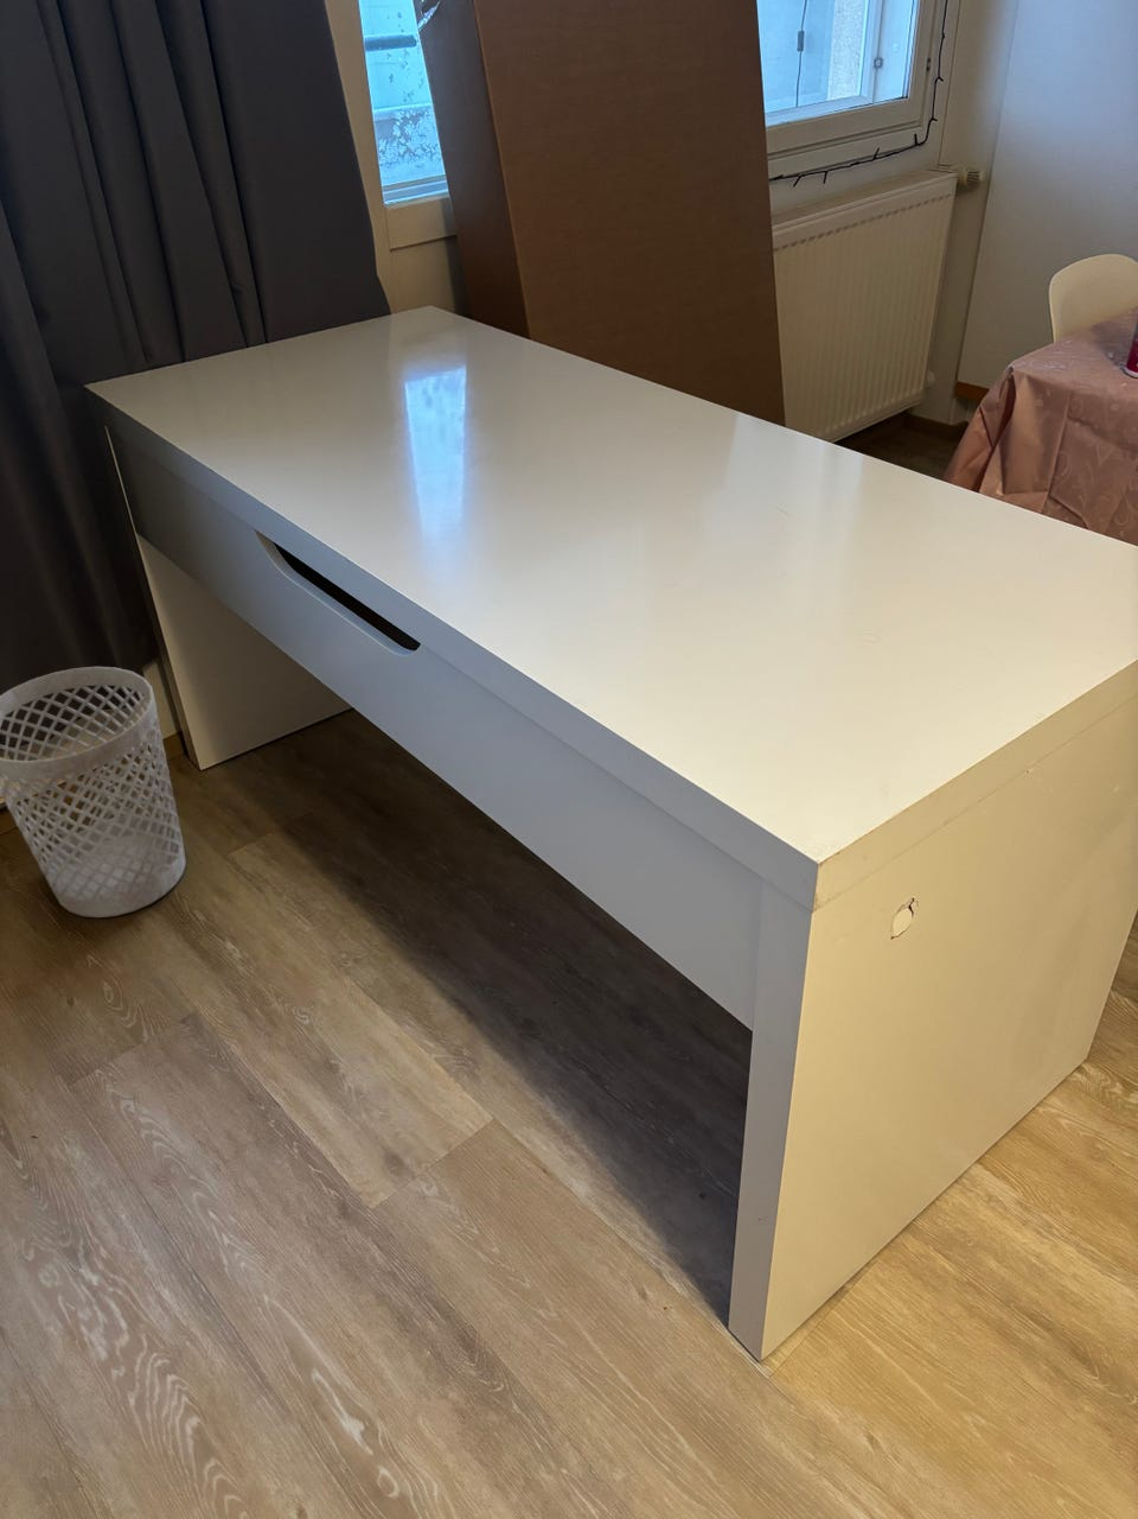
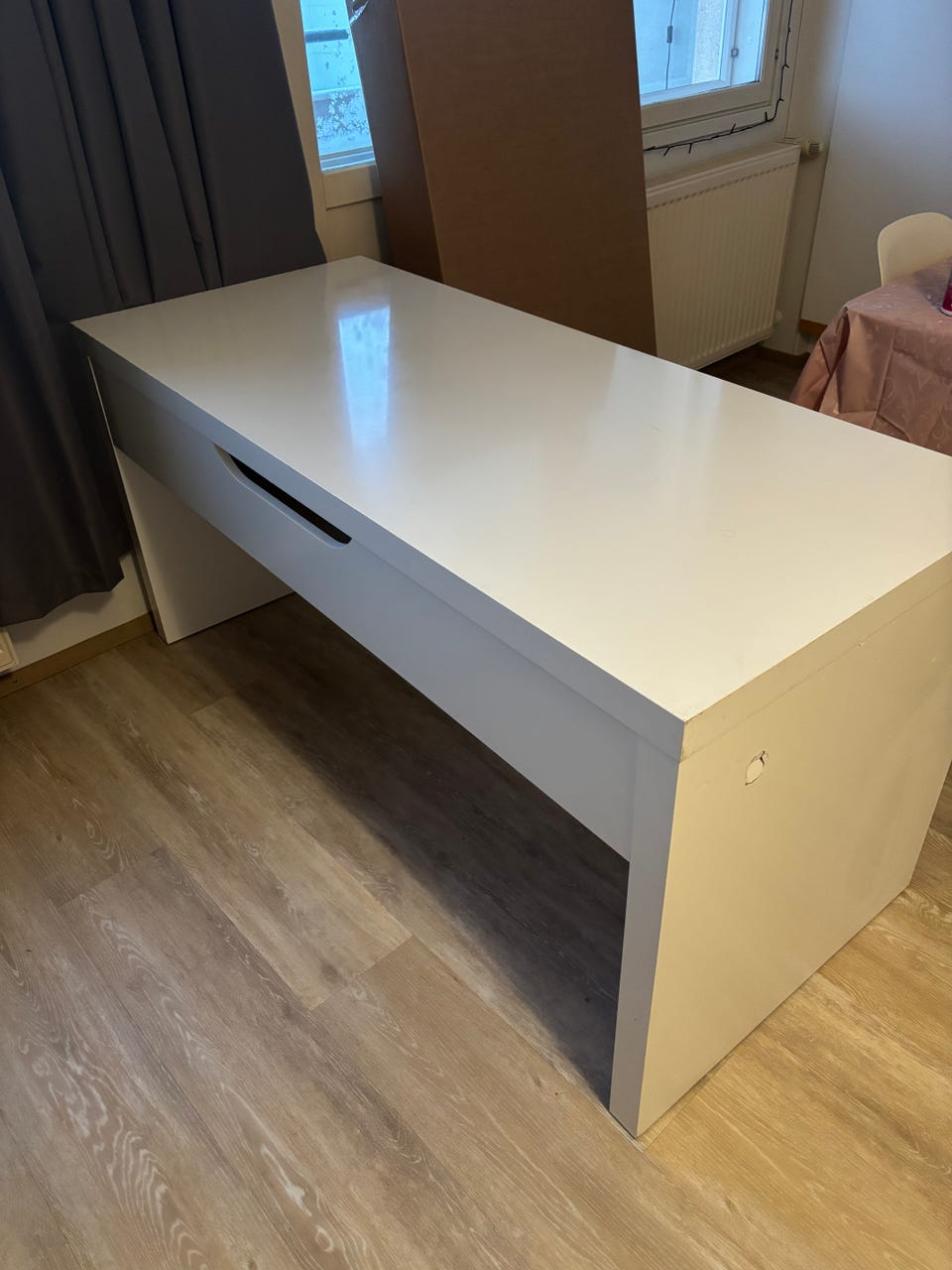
- wastebasket [0,666,188,919]
